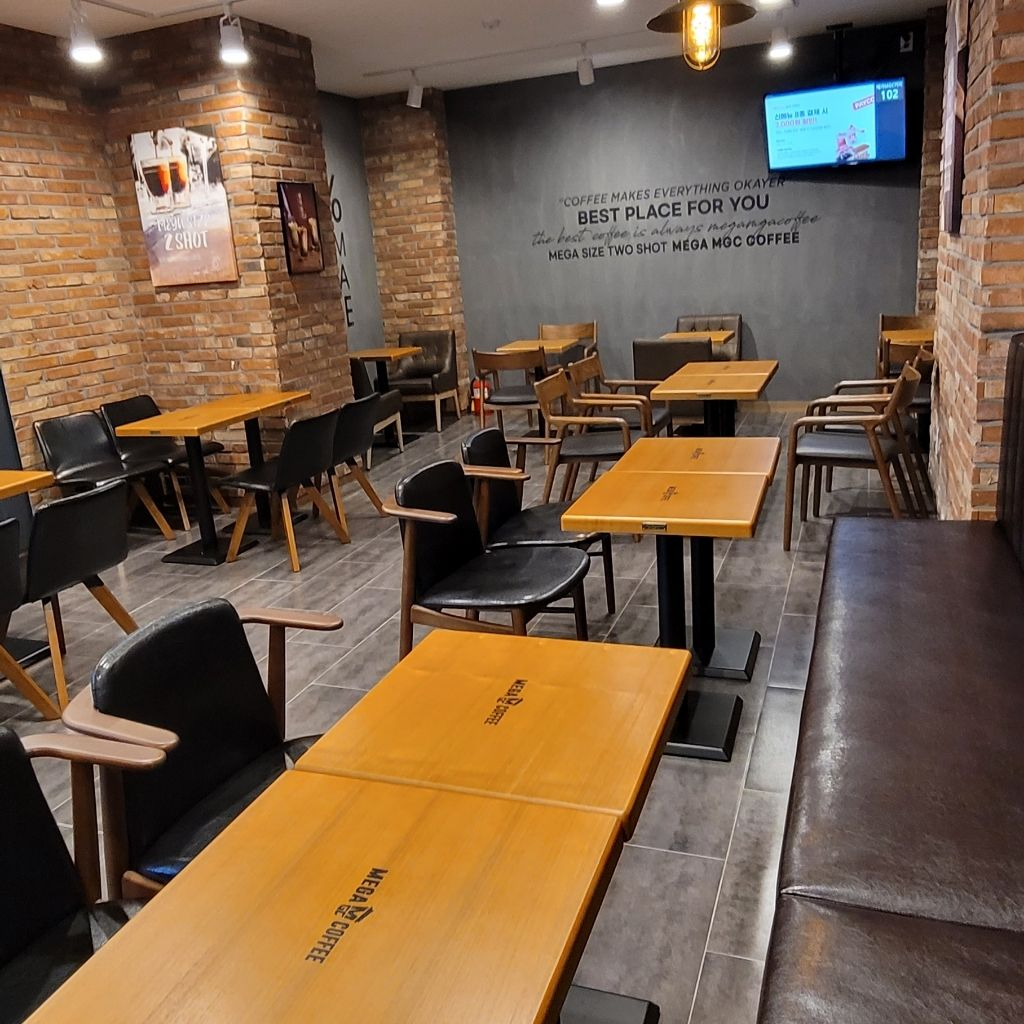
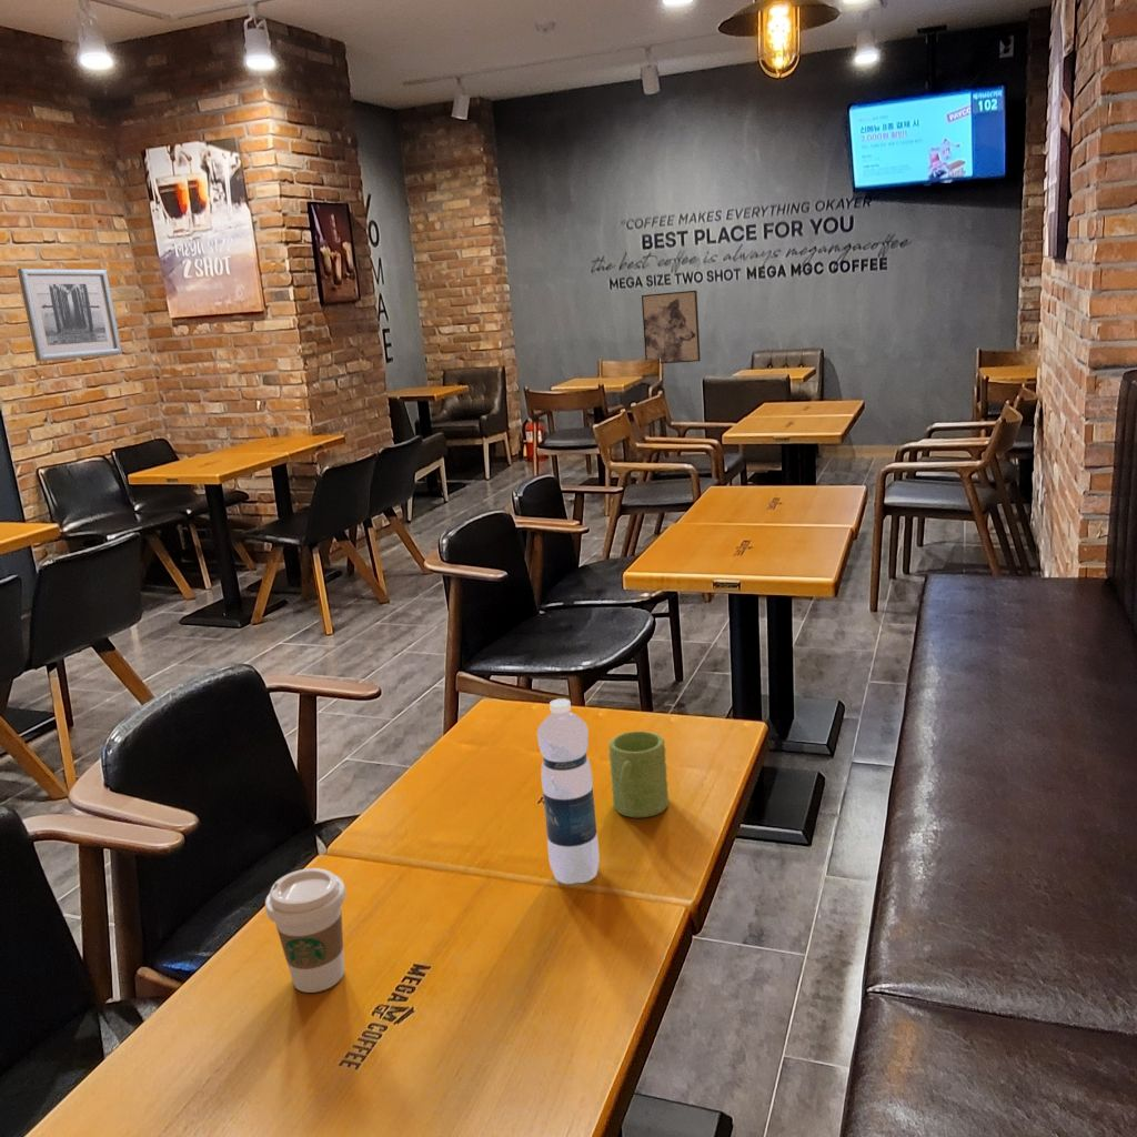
+ coffee cup [264,867,346,994]
+ water bottle [536,697,601,885]
+ wall art [641,290,702,365]
+ wall art [17,268,123,362]
+ mug [607,730,670,818]
